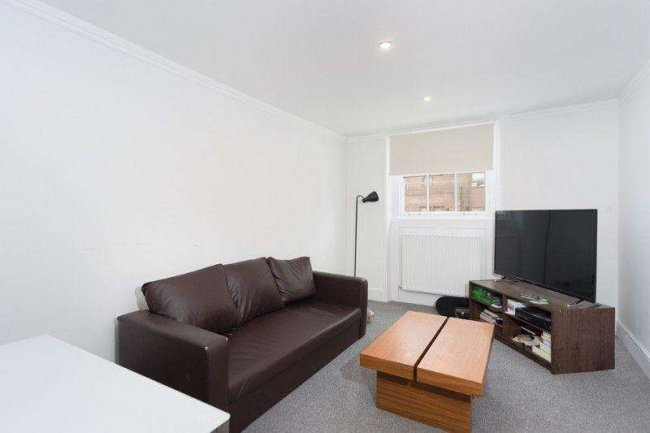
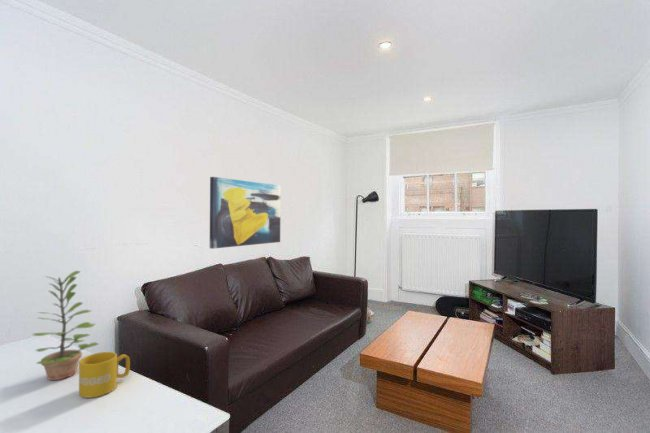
+ mug [78,351,131,399]
+ plant [31,270,100,381]
+ wall art [209,176,282,250]
